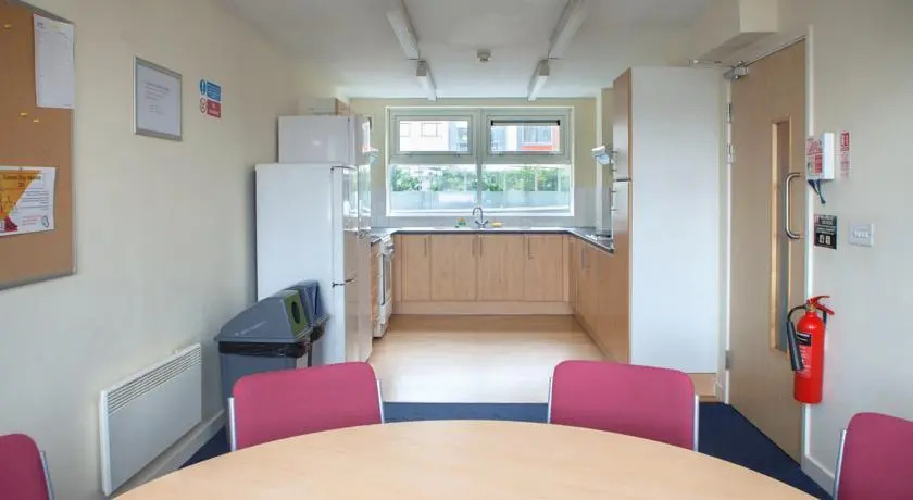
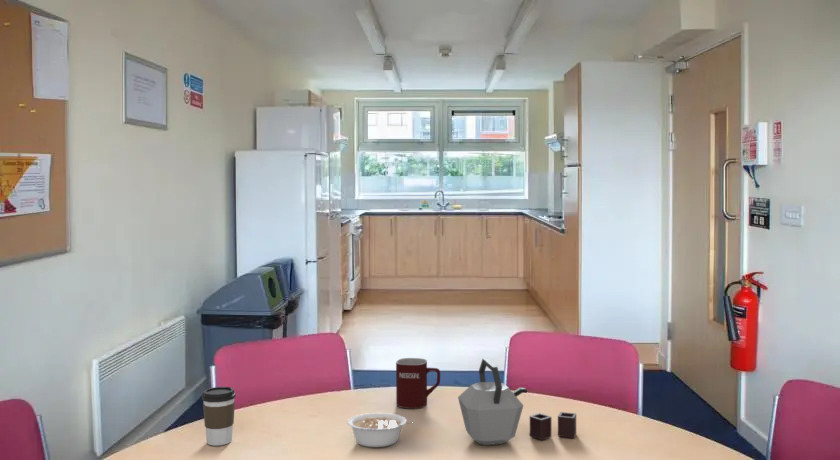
+ legume [346,412,411,448]
+ coffee cup [201,386,237,446]
+ kettle [457,357,577,446]
+ mug [395,357,441,409]
